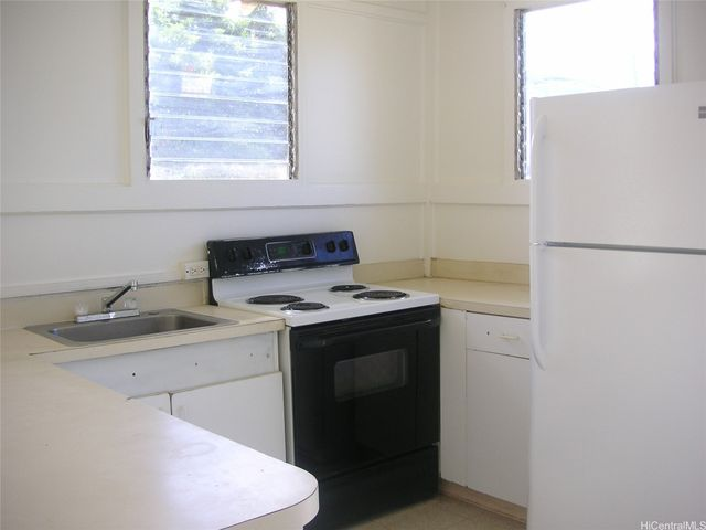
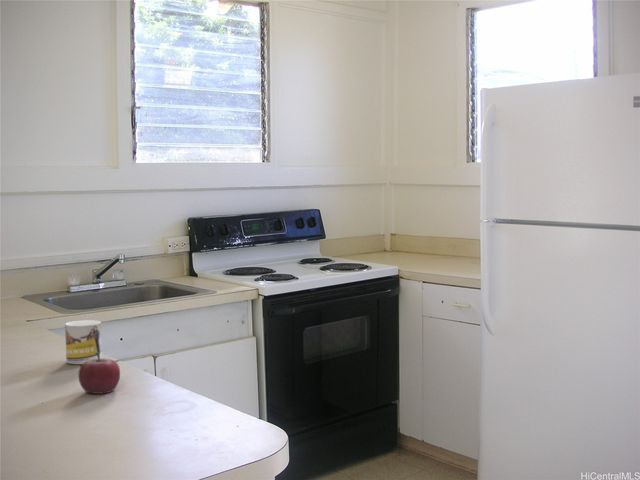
+ fruit [77,352,121,395]
+ mug [64,319,103,365]
